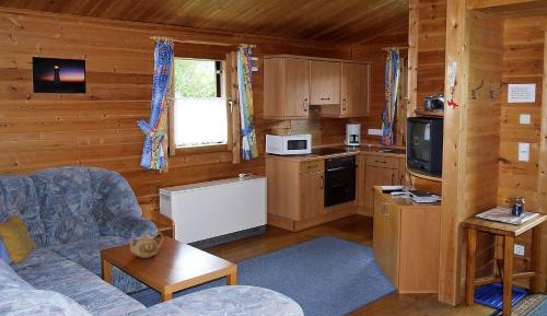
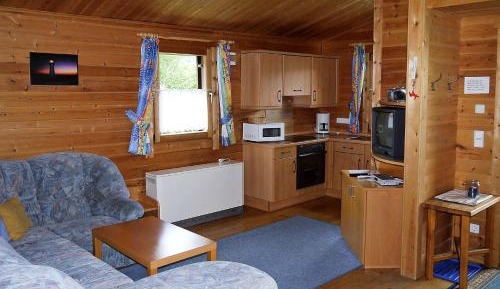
- teapot [127,231,164,259]
